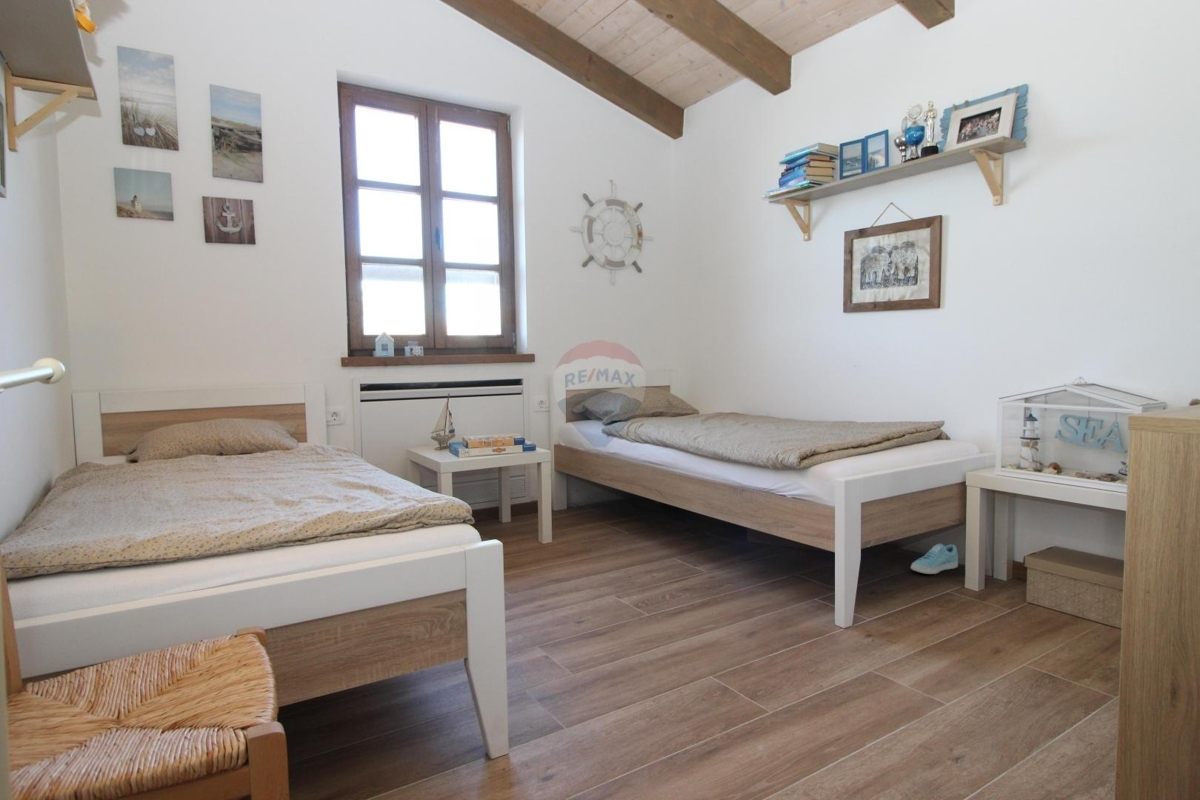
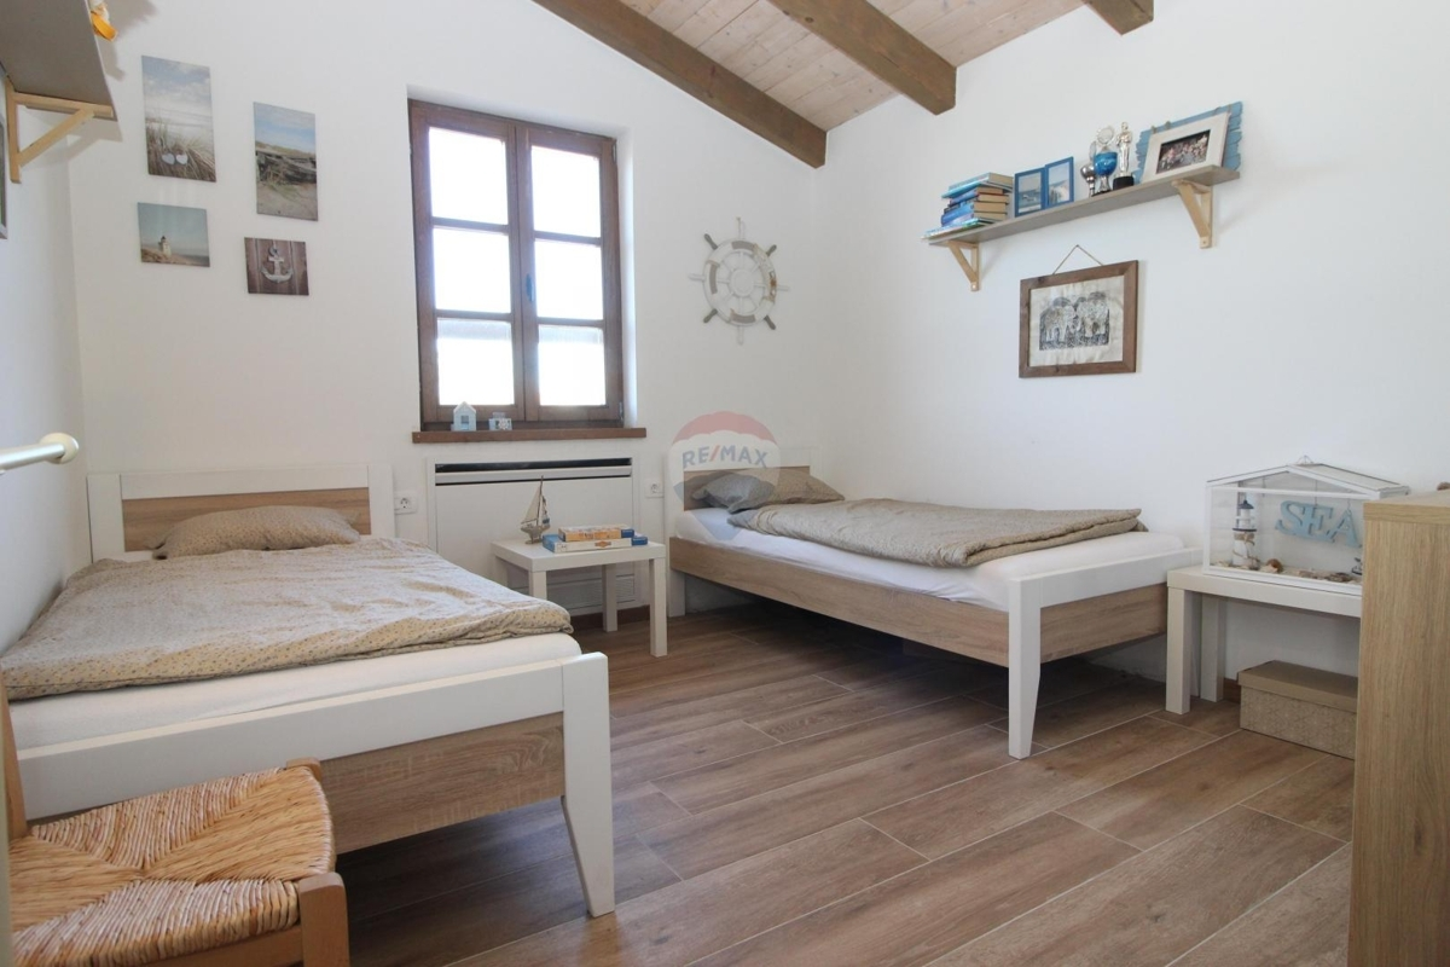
- sneaker [910,543,959,575]
